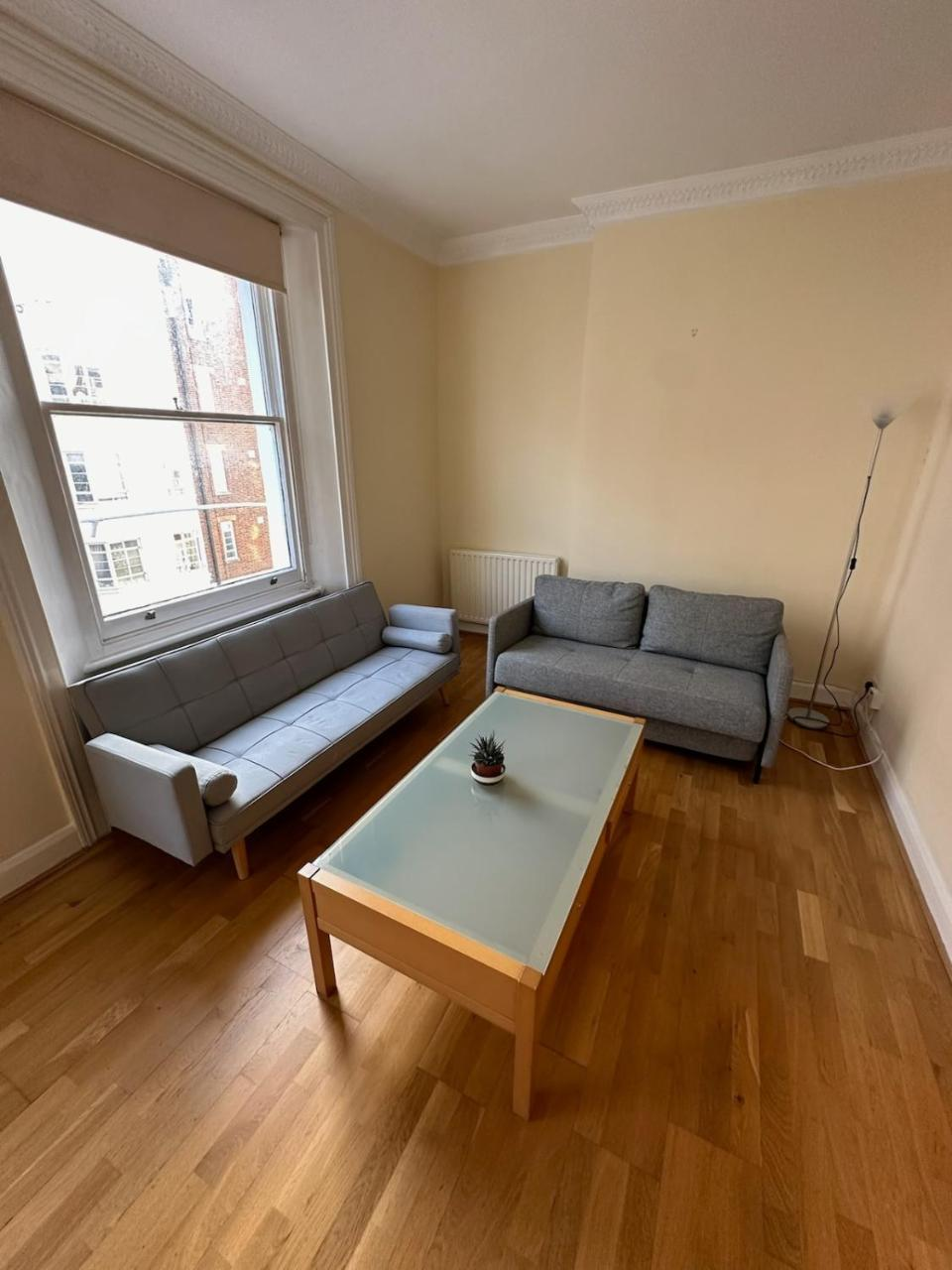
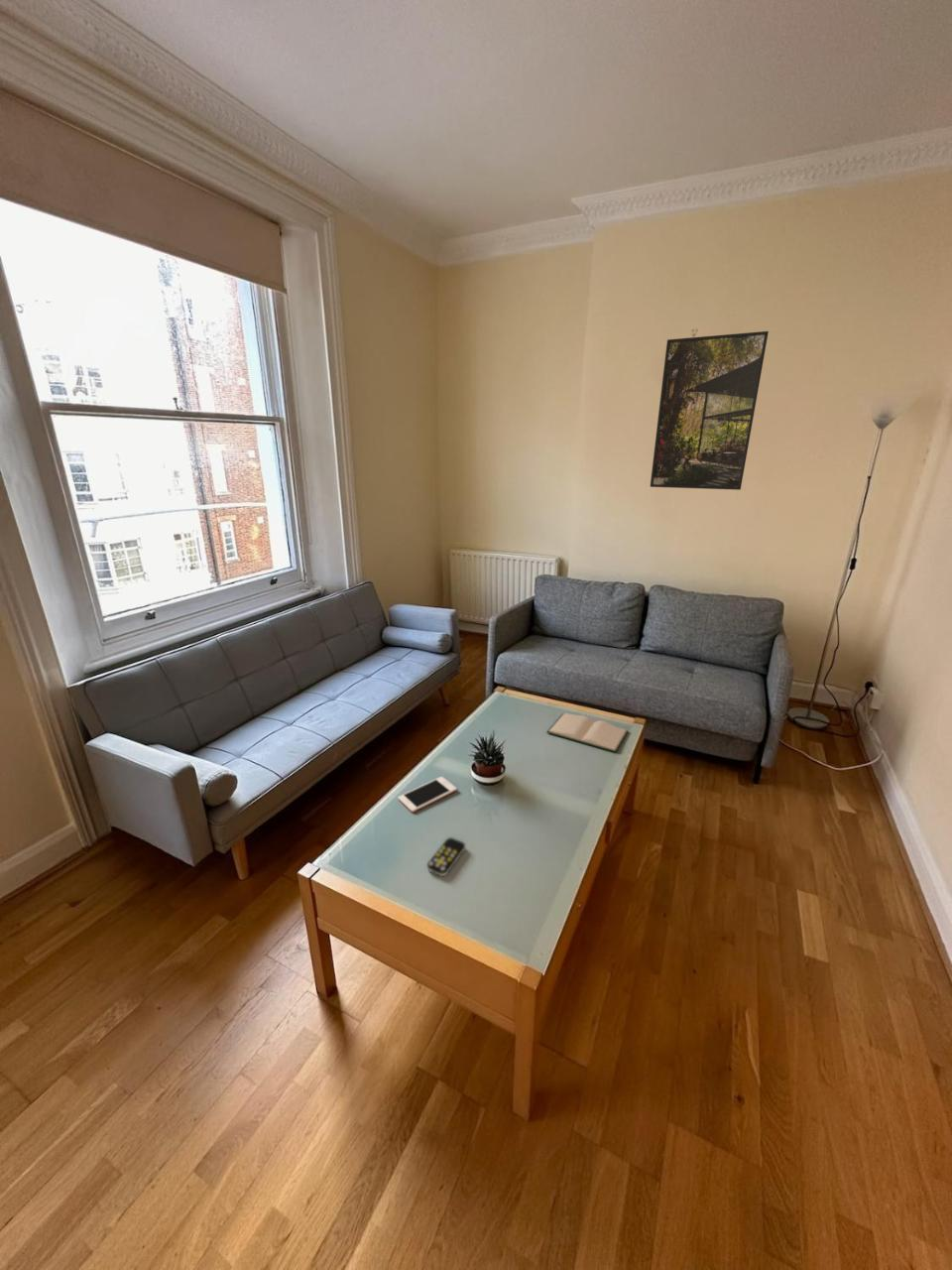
+ hardback book [546,712,629,754]
+ remote control [426,836,466,877]
+ cell phone [398,776,458,814]
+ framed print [650,330,770,491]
